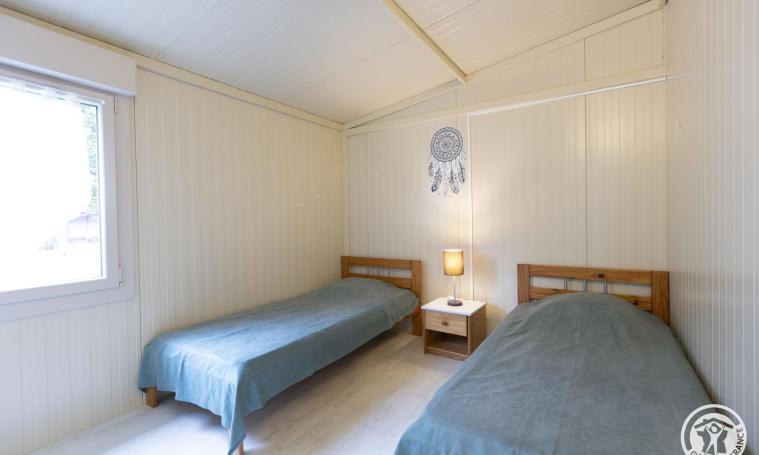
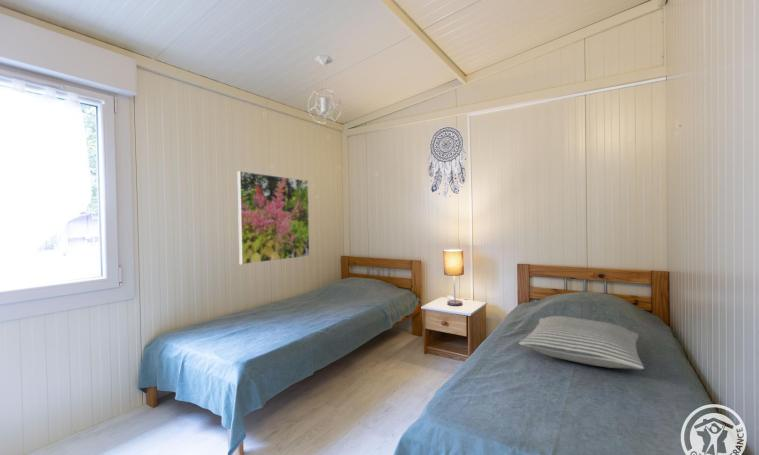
+ pillow [518,315,645,371]
+ pendant light [307,54,342,125]
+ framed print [237,170,311,265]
